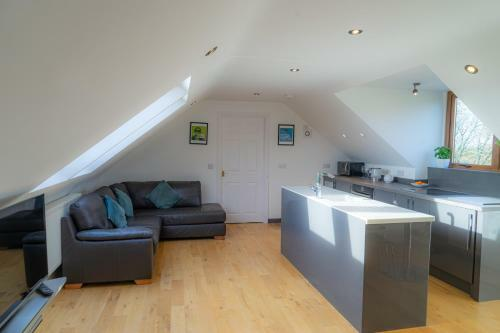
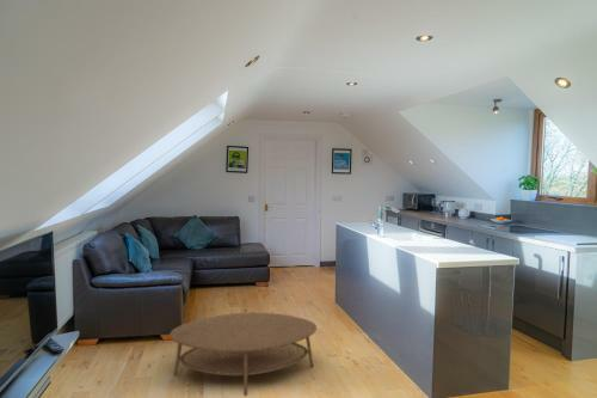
+ coffee table [168,312,318,397]
